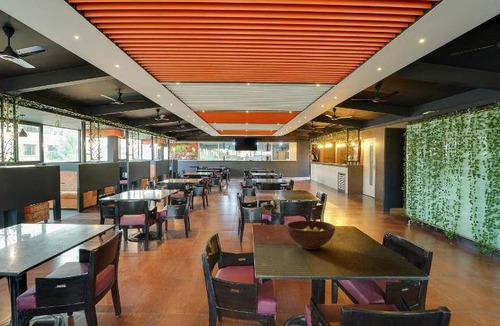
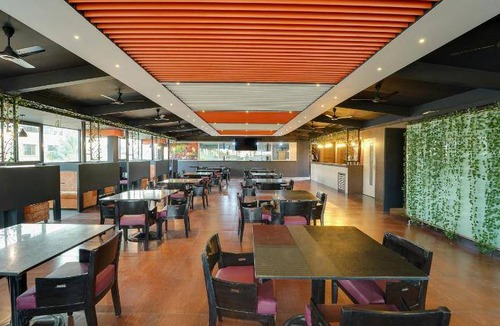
- fruit bowl [286,220,336,250]
